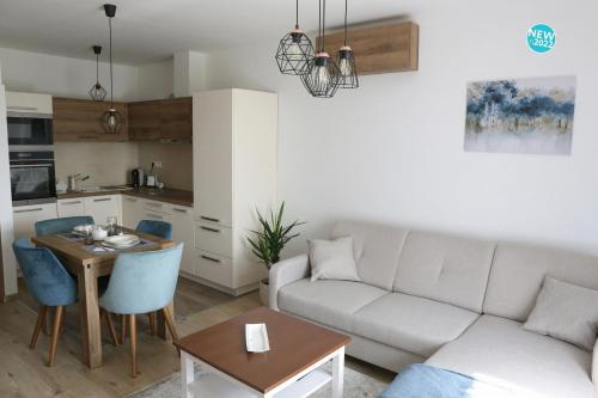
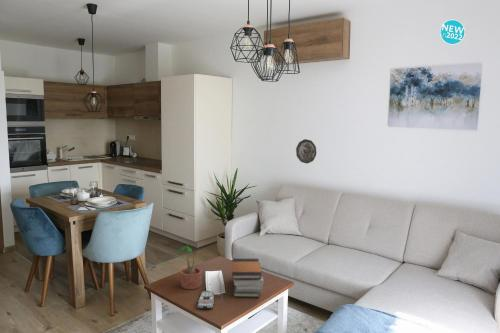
+ remote control [196,290,215,310]
+ book stack [231,258,264,298]
+ potted plant [175,245,203,290]
+ decorative plate [295,138,317,164]
